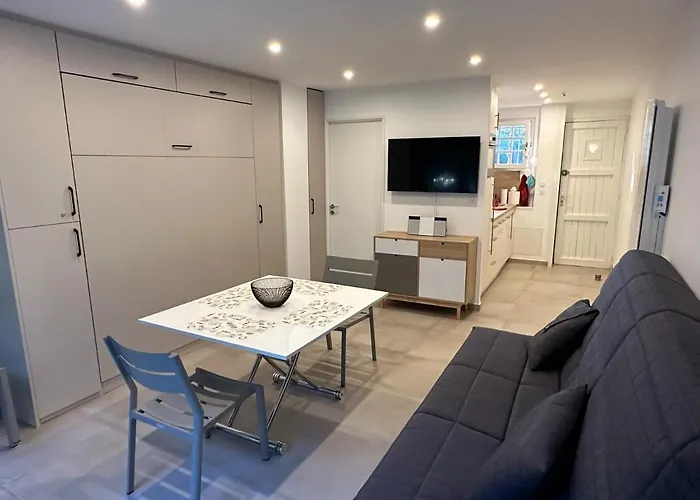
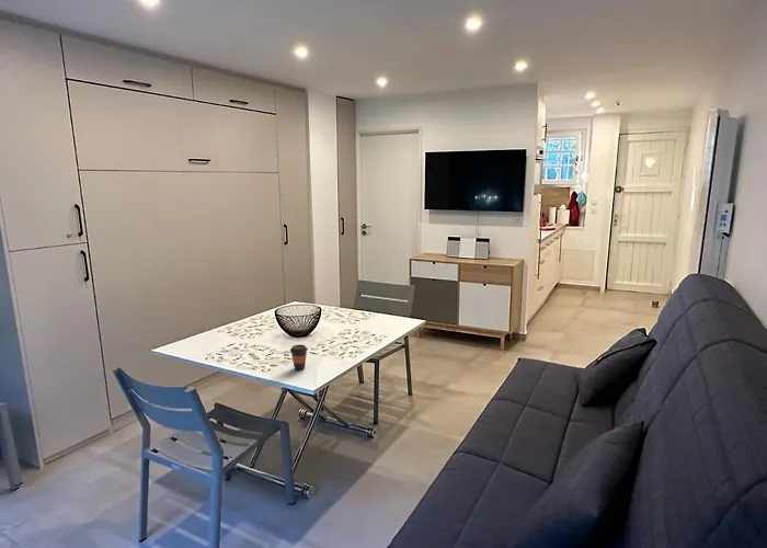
+ coffee cup [289,343,309,372]
